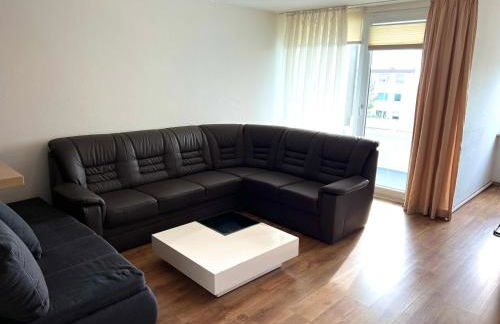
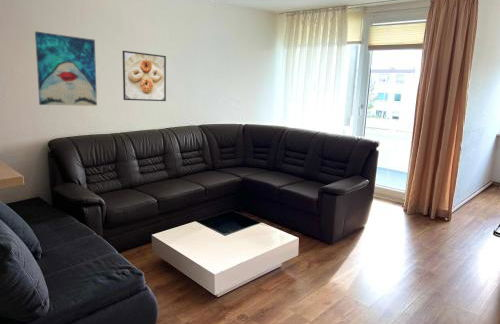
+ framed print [122,50,167,102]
+ wall art [34,31,98,107]
